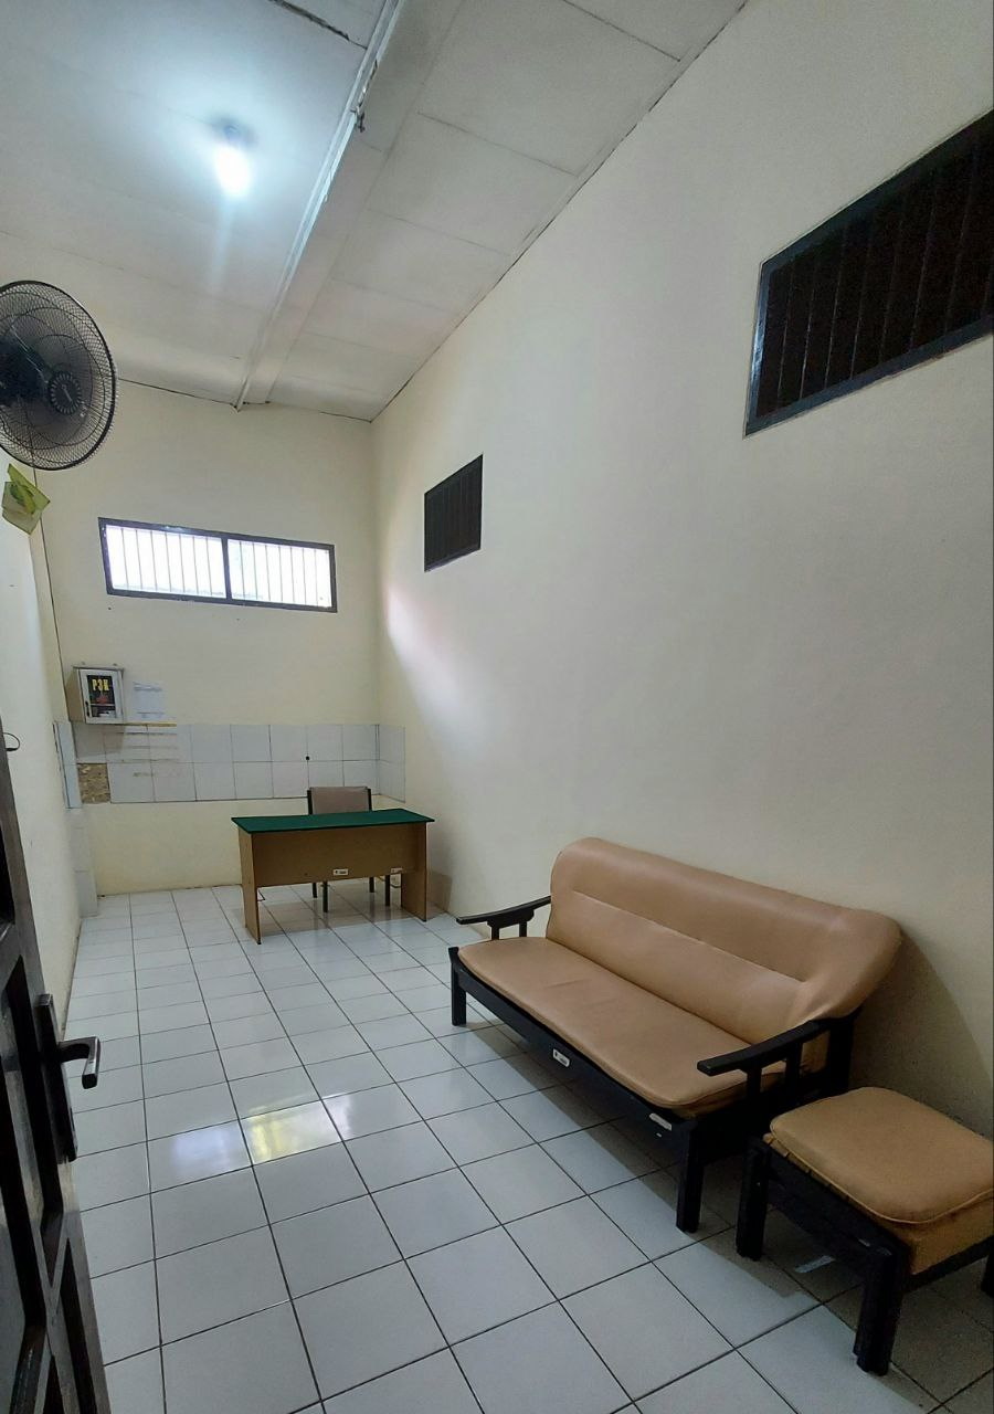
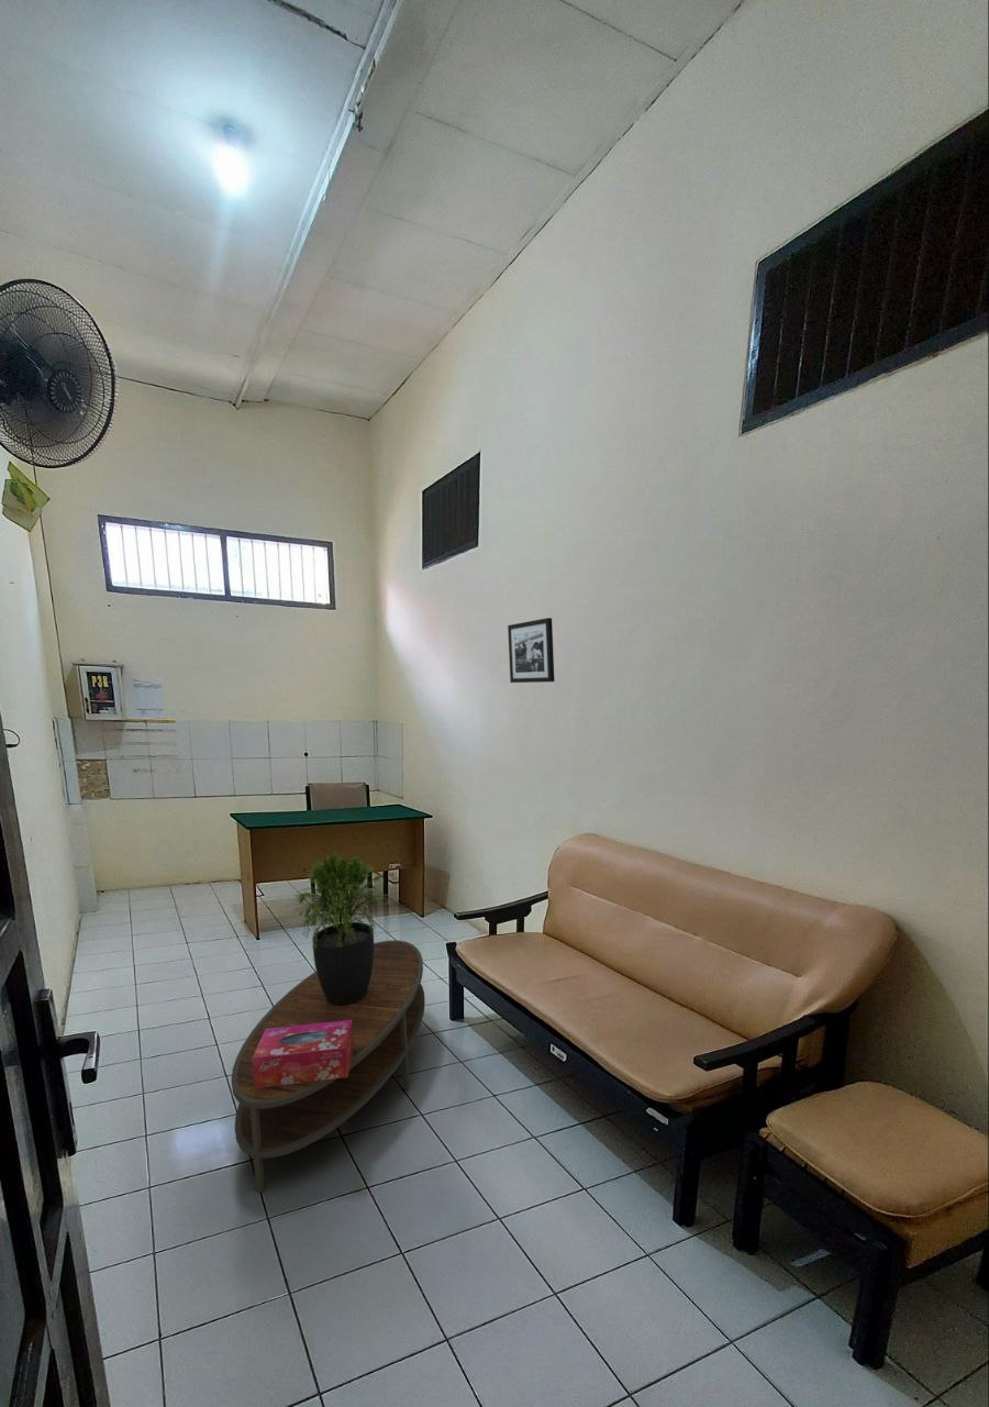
+ picture frame [507,617,556,684]
+ coffee table [231,939,426,1194]
+ tissue box [253,1020,354,1088]
+ potted plant [291,851,392,1006]
